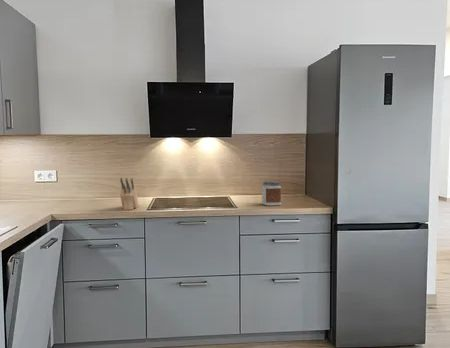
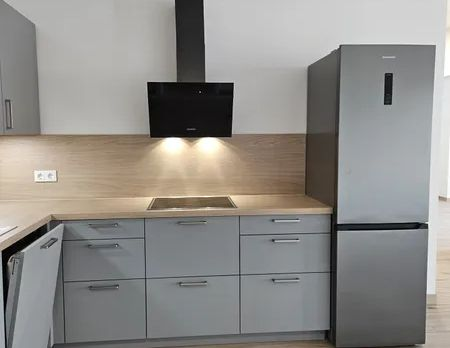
- knife block [119,177,140,211]
- jar [261,180,282,207]
